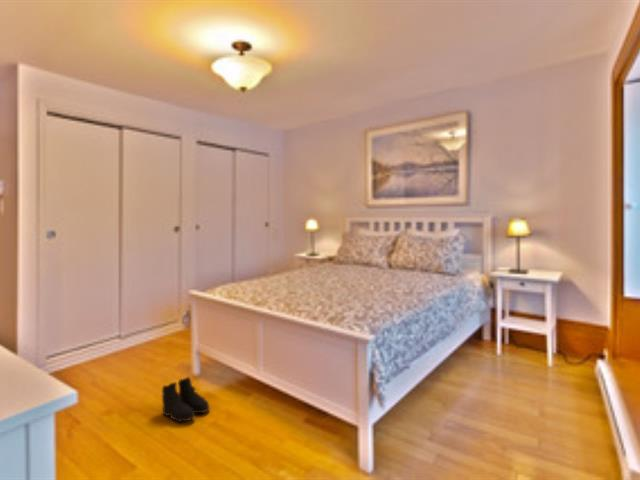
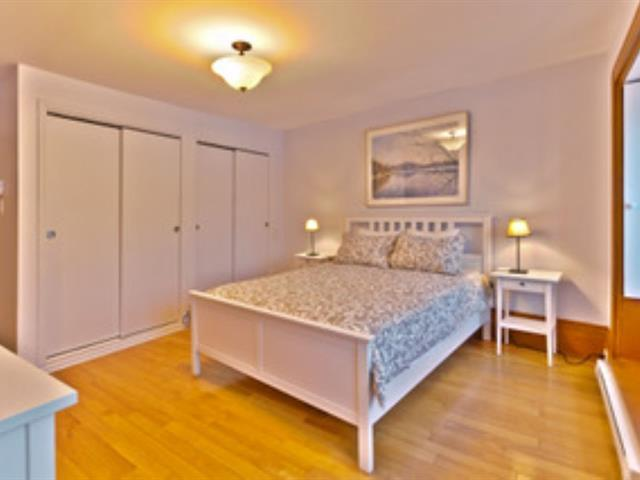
- boots [161,375,211,423]
